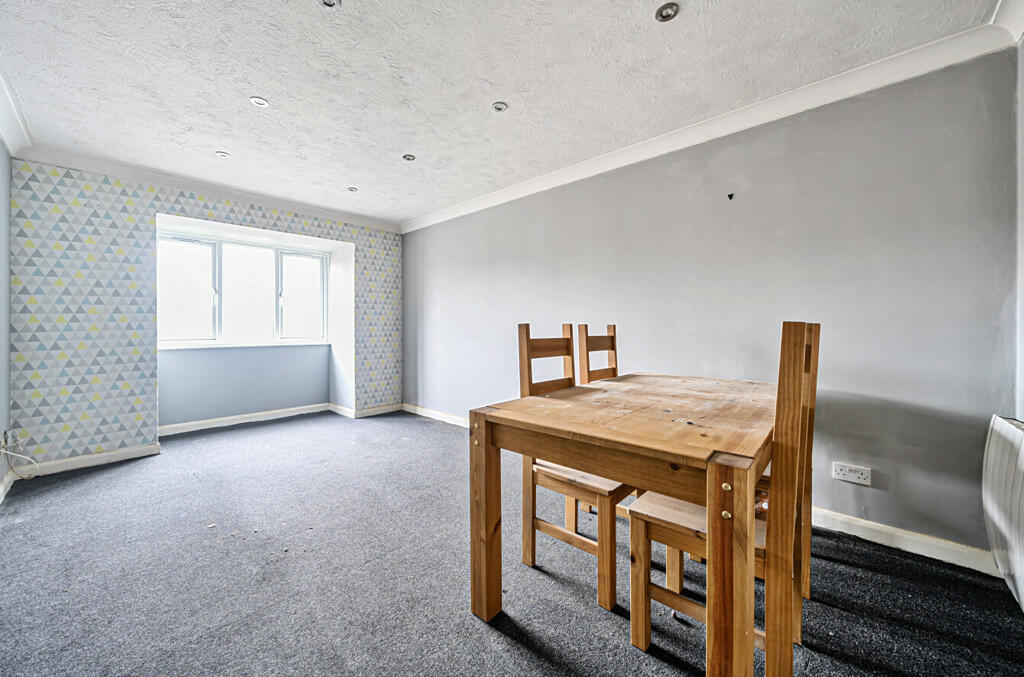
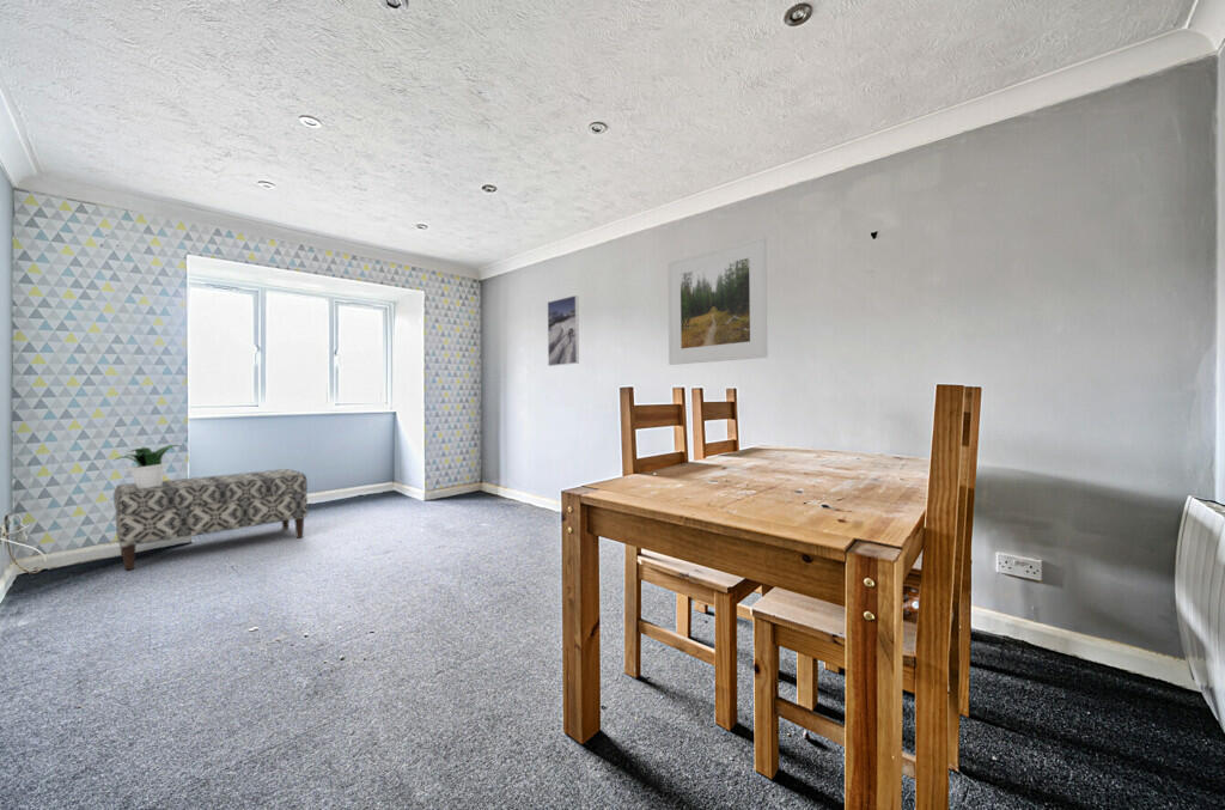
+ bench [112,468,309,571]
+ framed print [666,236,768,366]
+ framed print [547,294,580,367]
+ potted plant [112,444,182,489]
